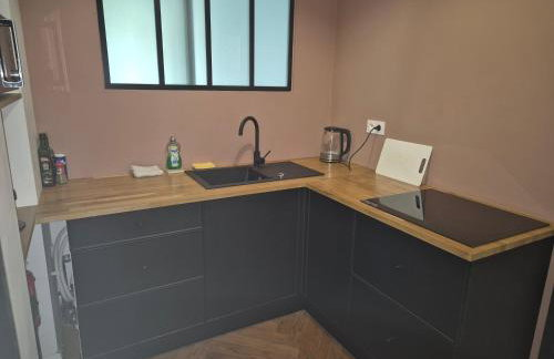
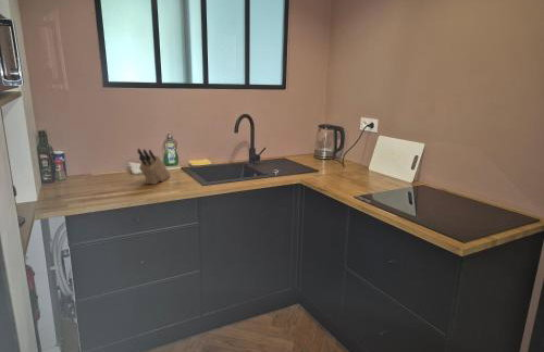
+ knife block [136,148,172,186]
